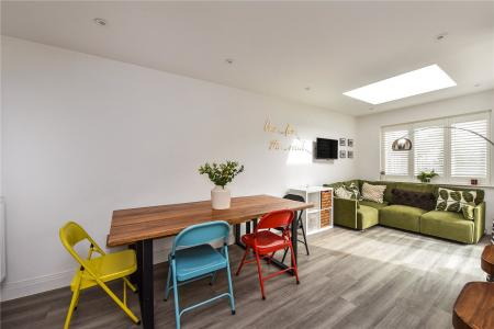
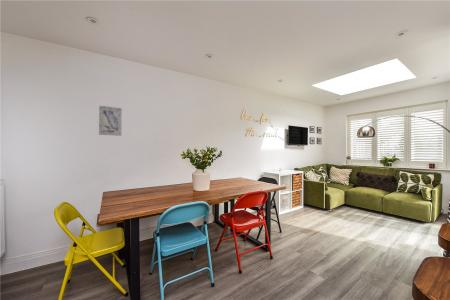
+ wall art [98,105,123,137]
